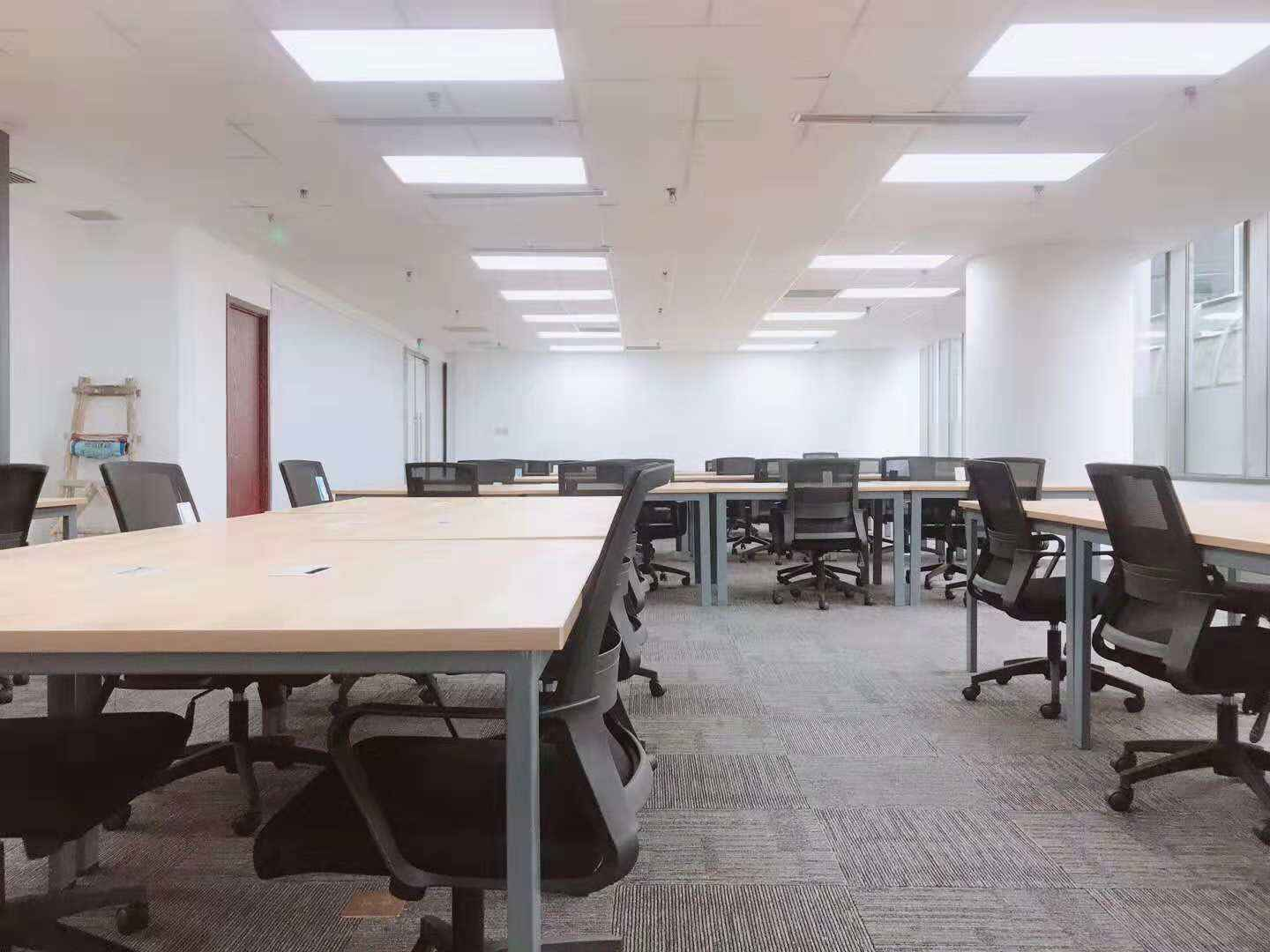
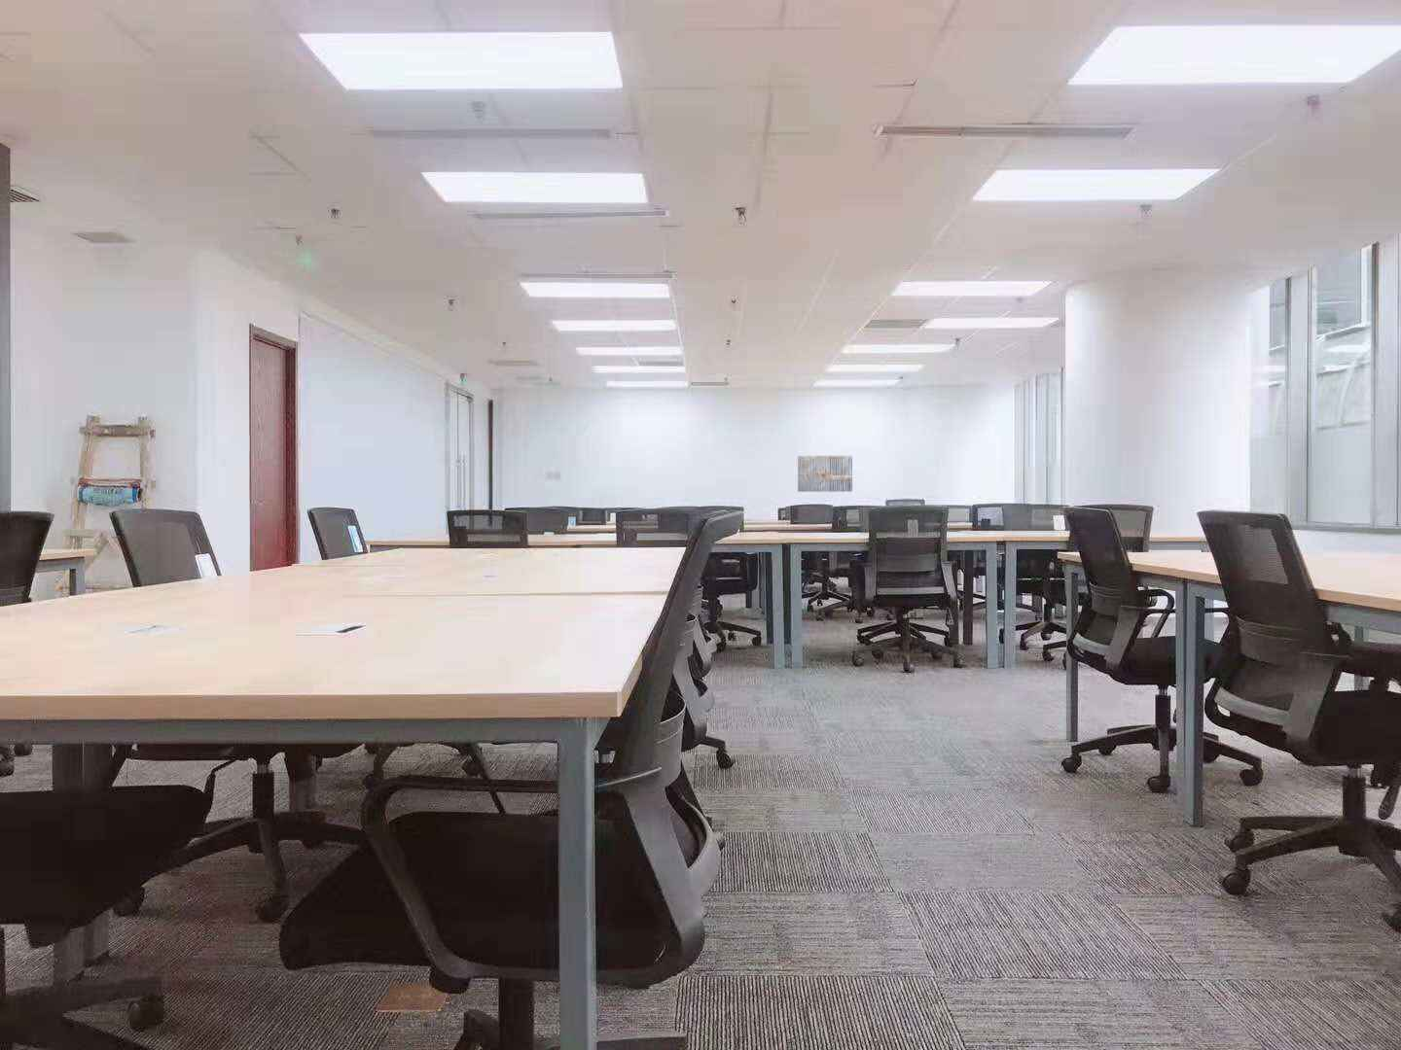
+ wall art [796,456,853,493]
